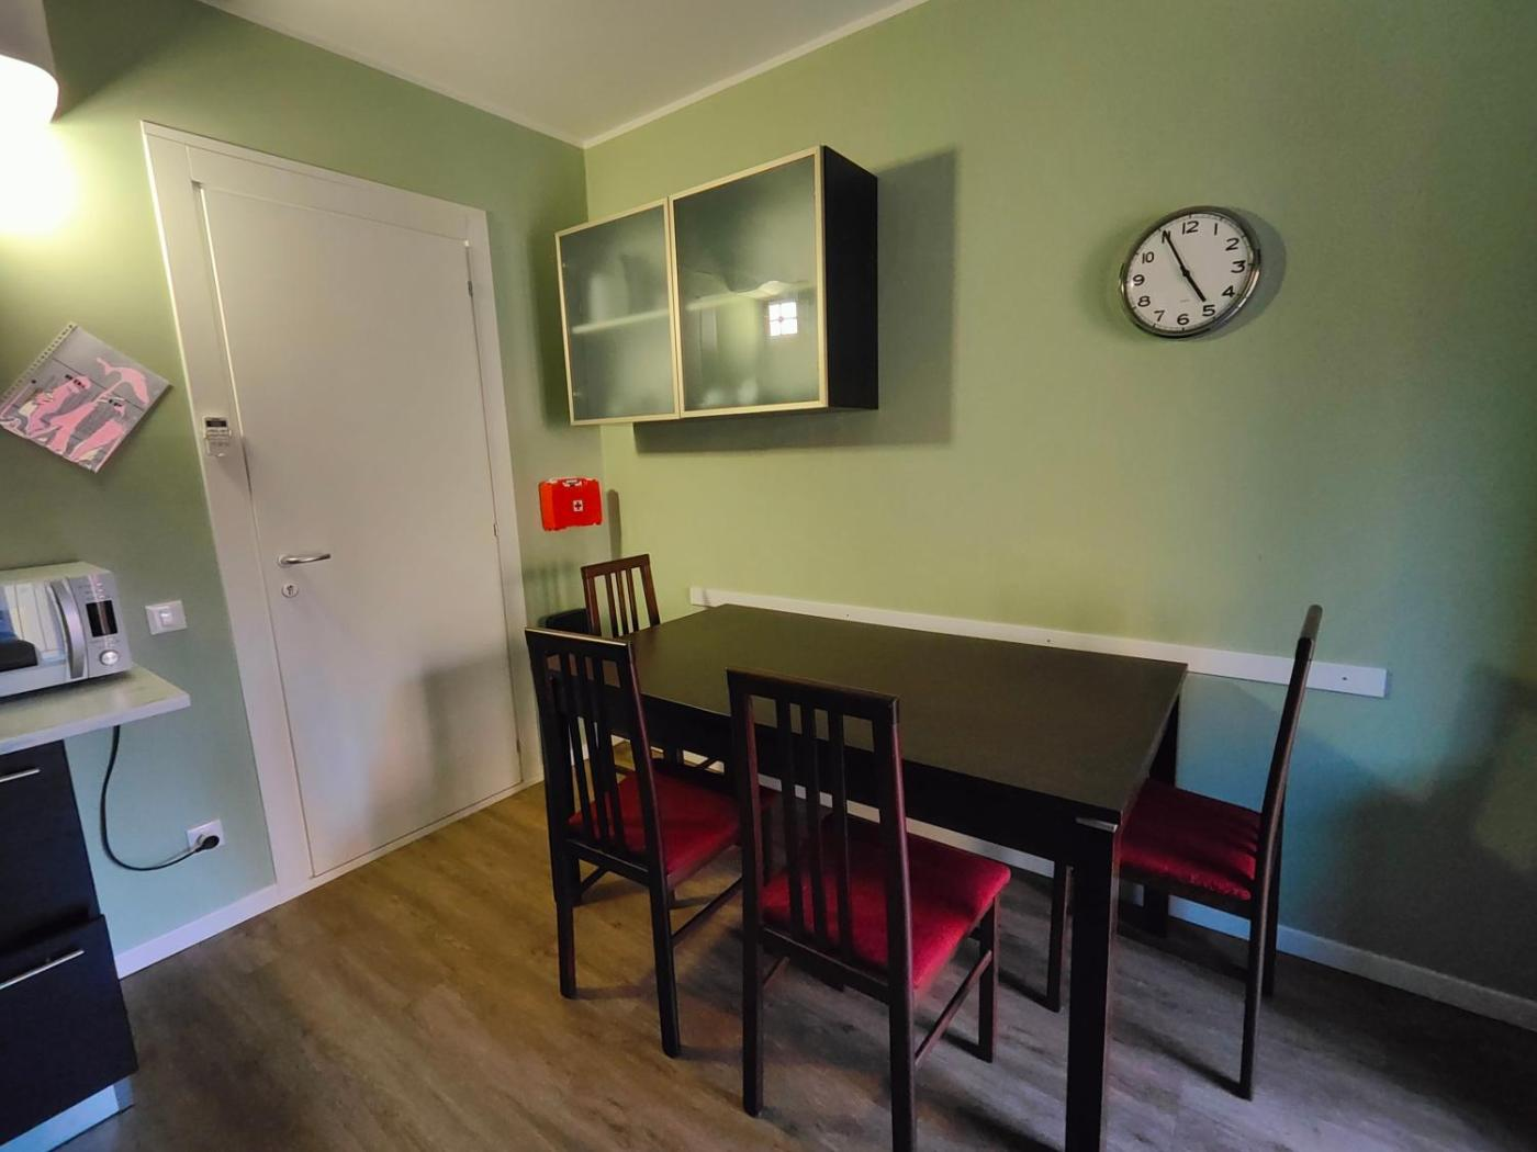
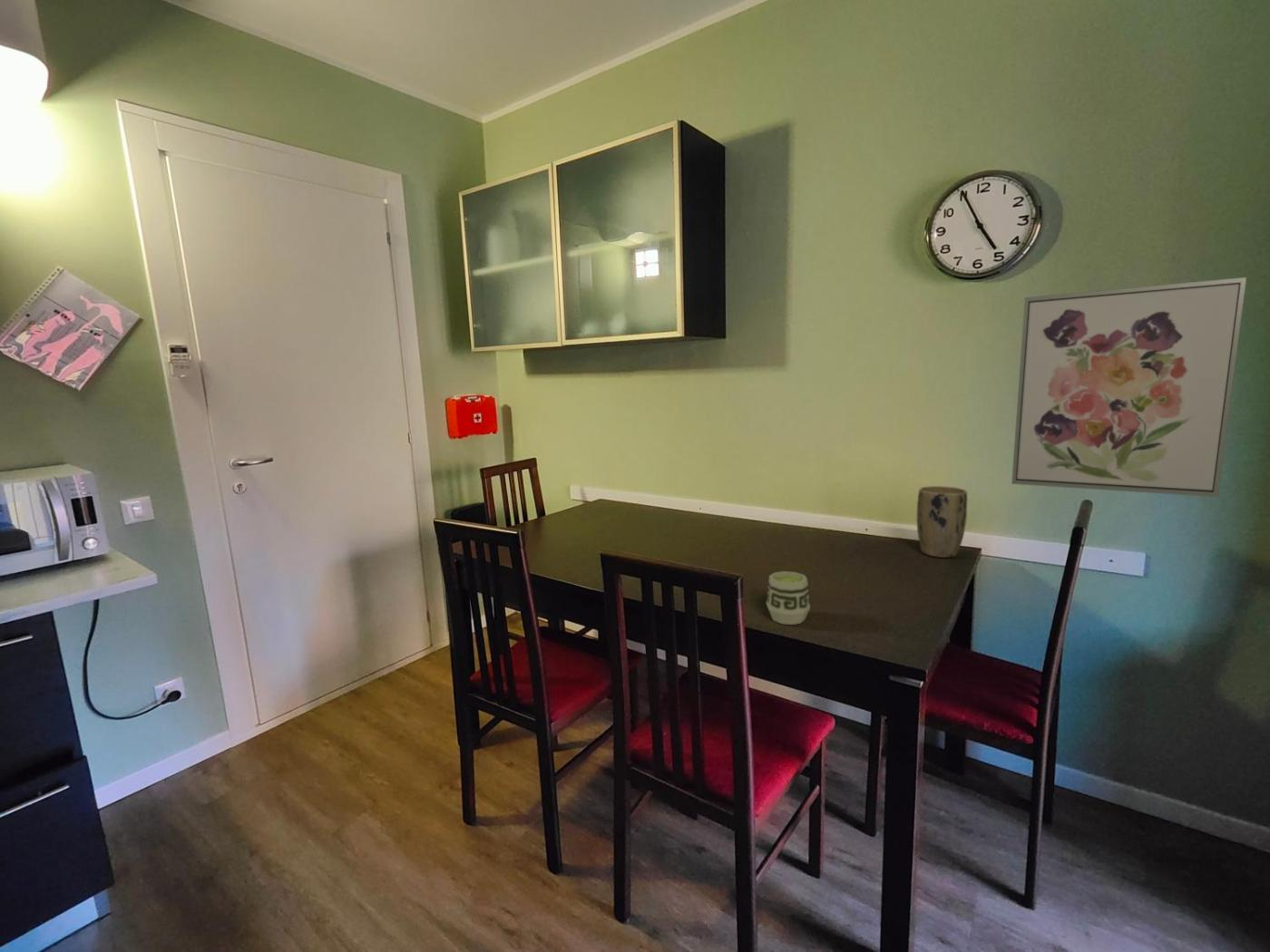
+ plant pot [916,485,968,559]
+ cup [766,570,811,626]
+ wall art [1011,277,1248,498]
